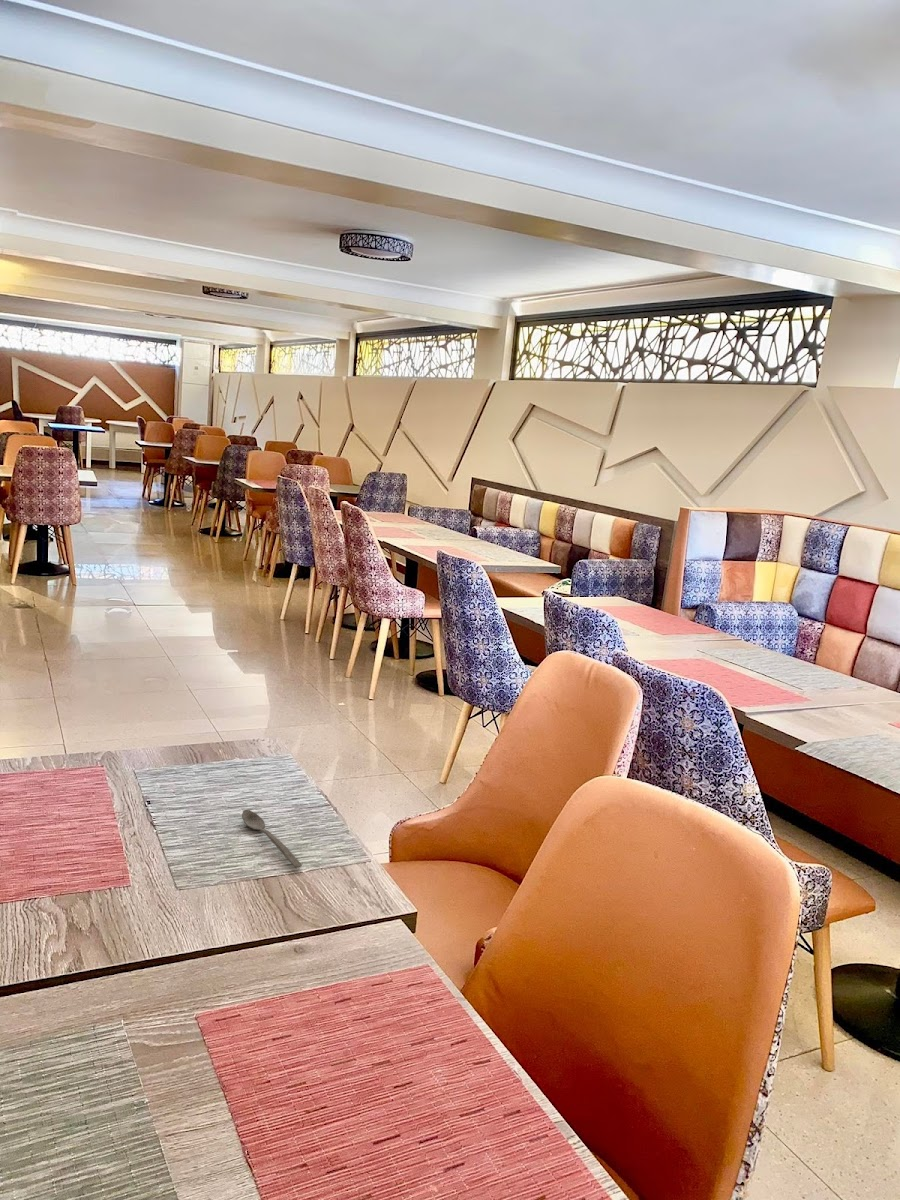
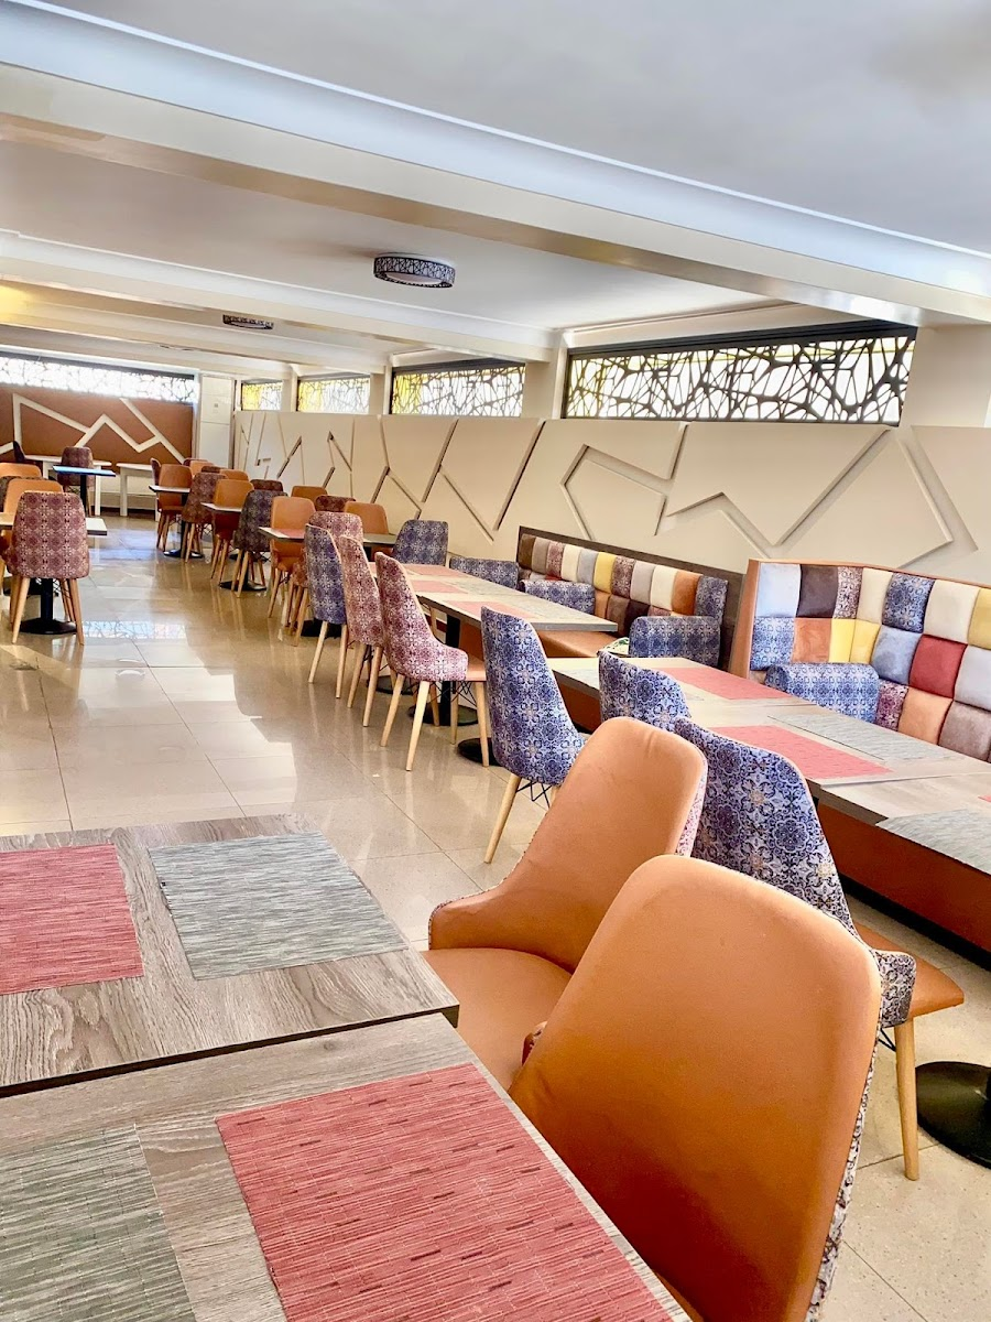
- spoon [241,809,303,869]
